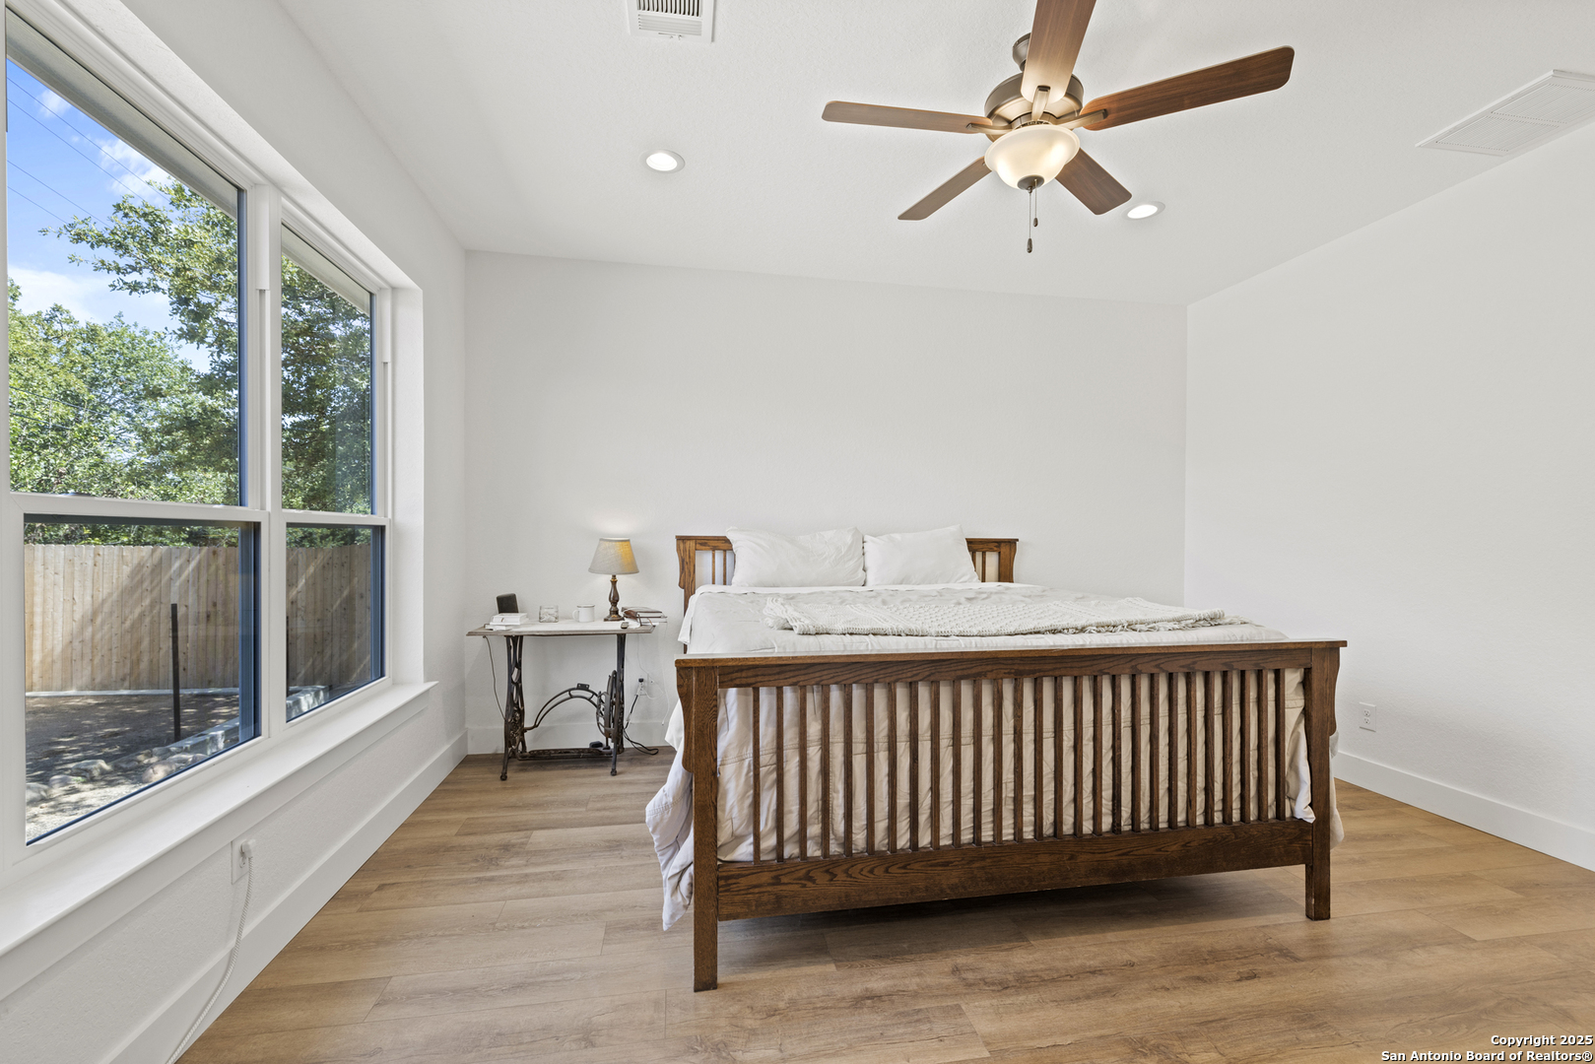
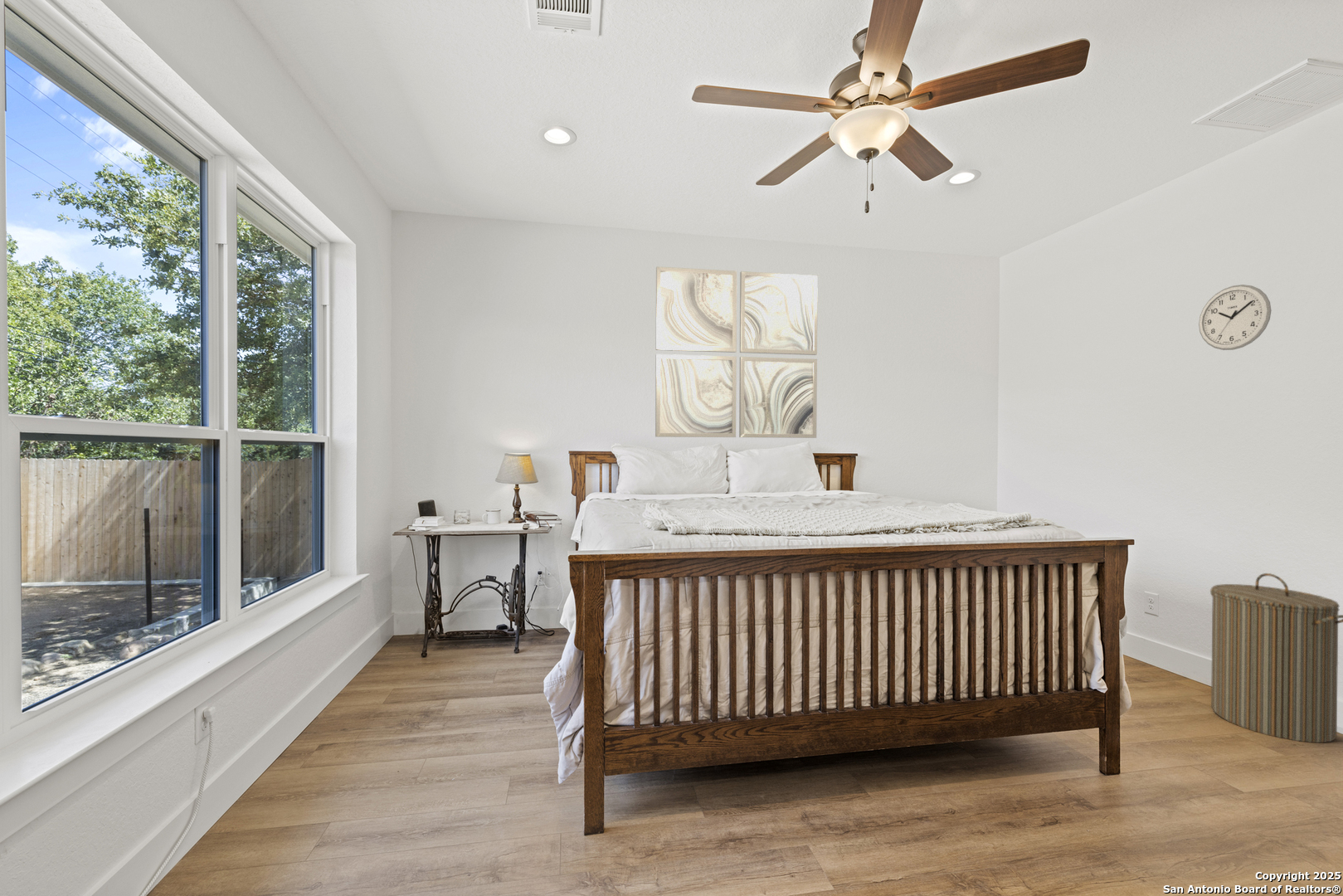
+ laundry hamper [1209,572,1343,743]
+ wall clock [1198,284,1272,351]
+ wall art [654,265,819,439]
